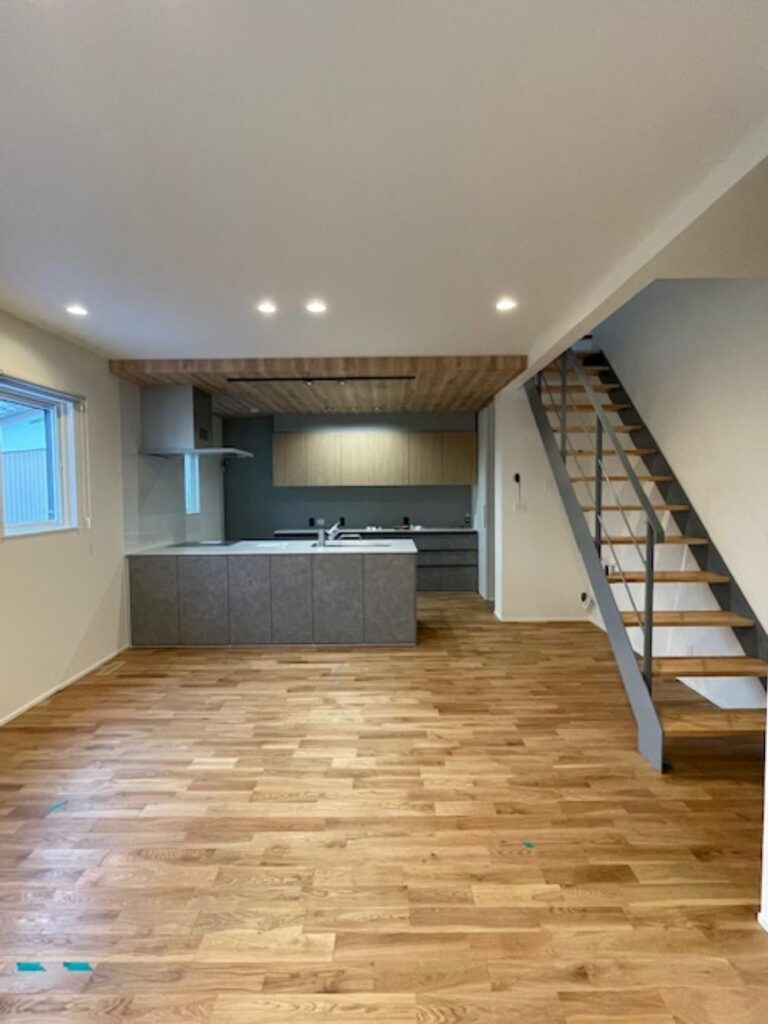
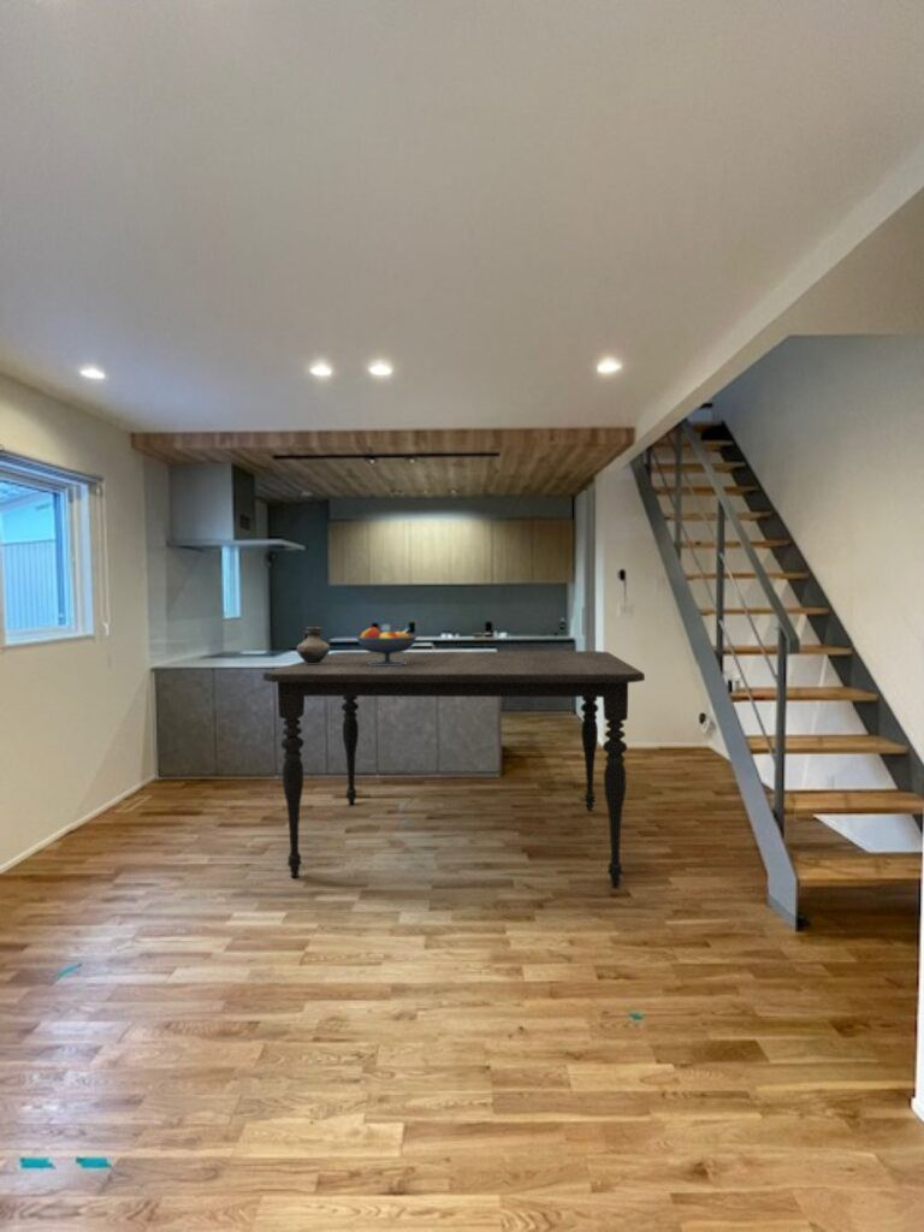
+ dining table [262,650,646,888]
+ ceramic pitcher [296,626,331,664]
+ fruit bowl [355,626,417,665]
